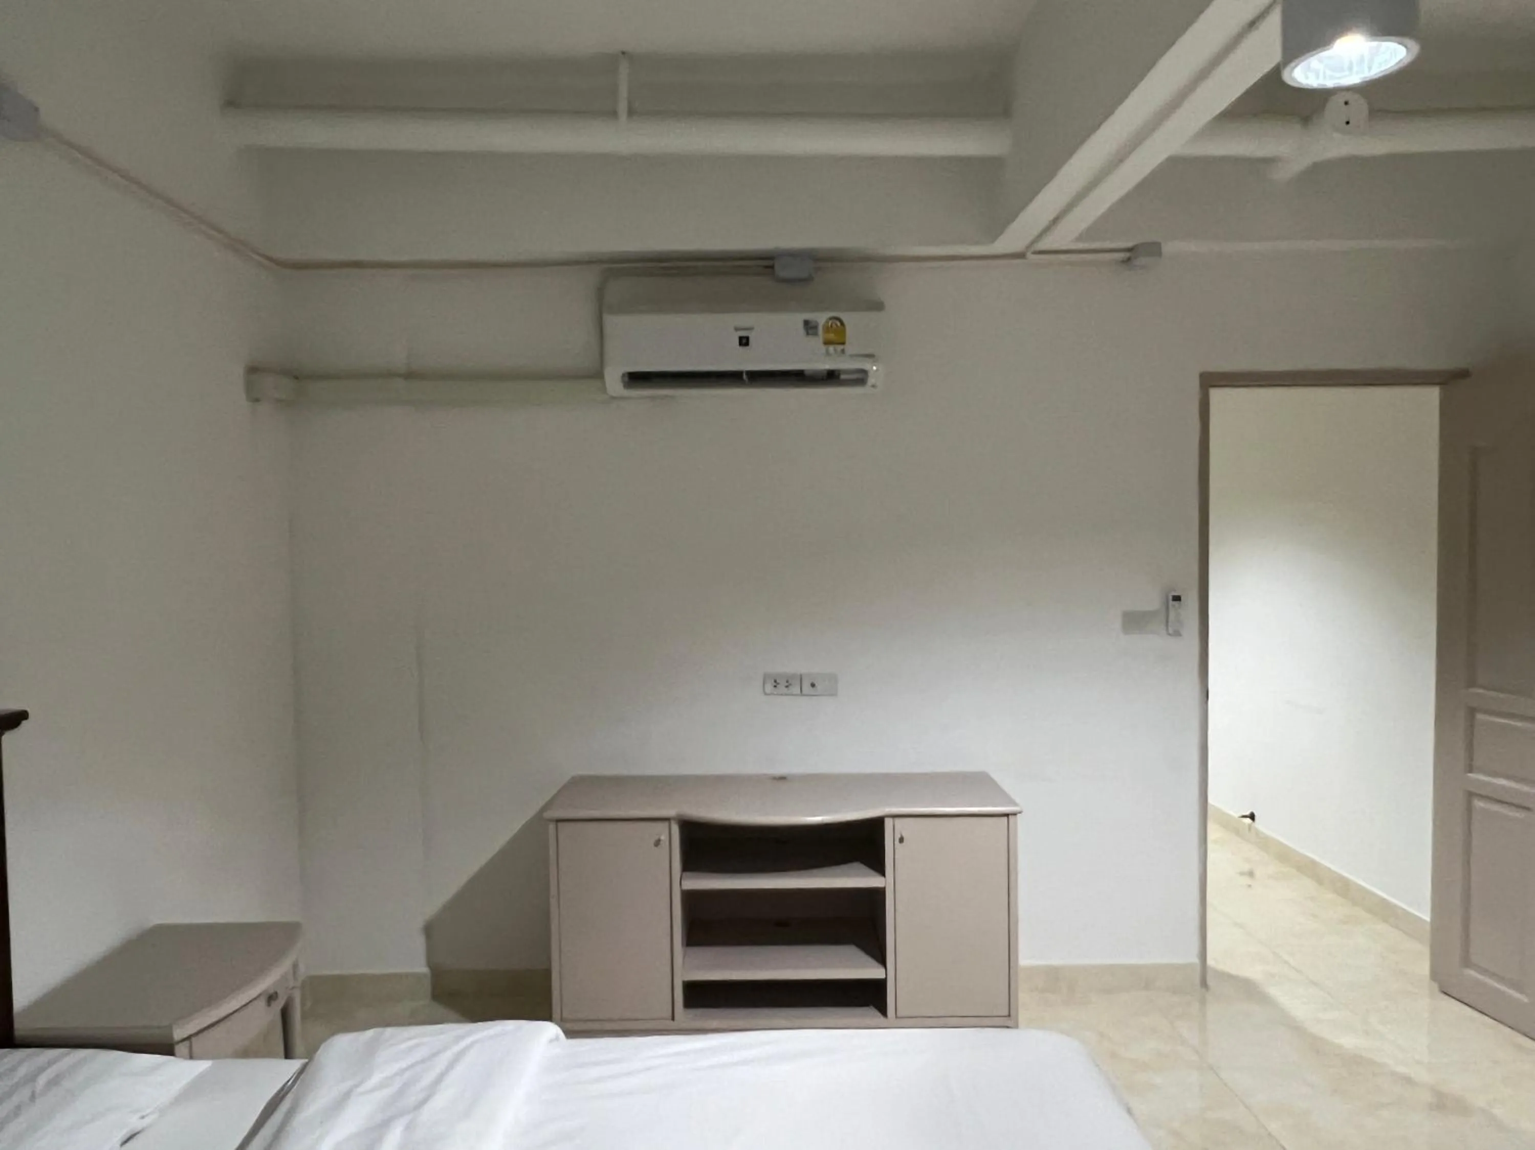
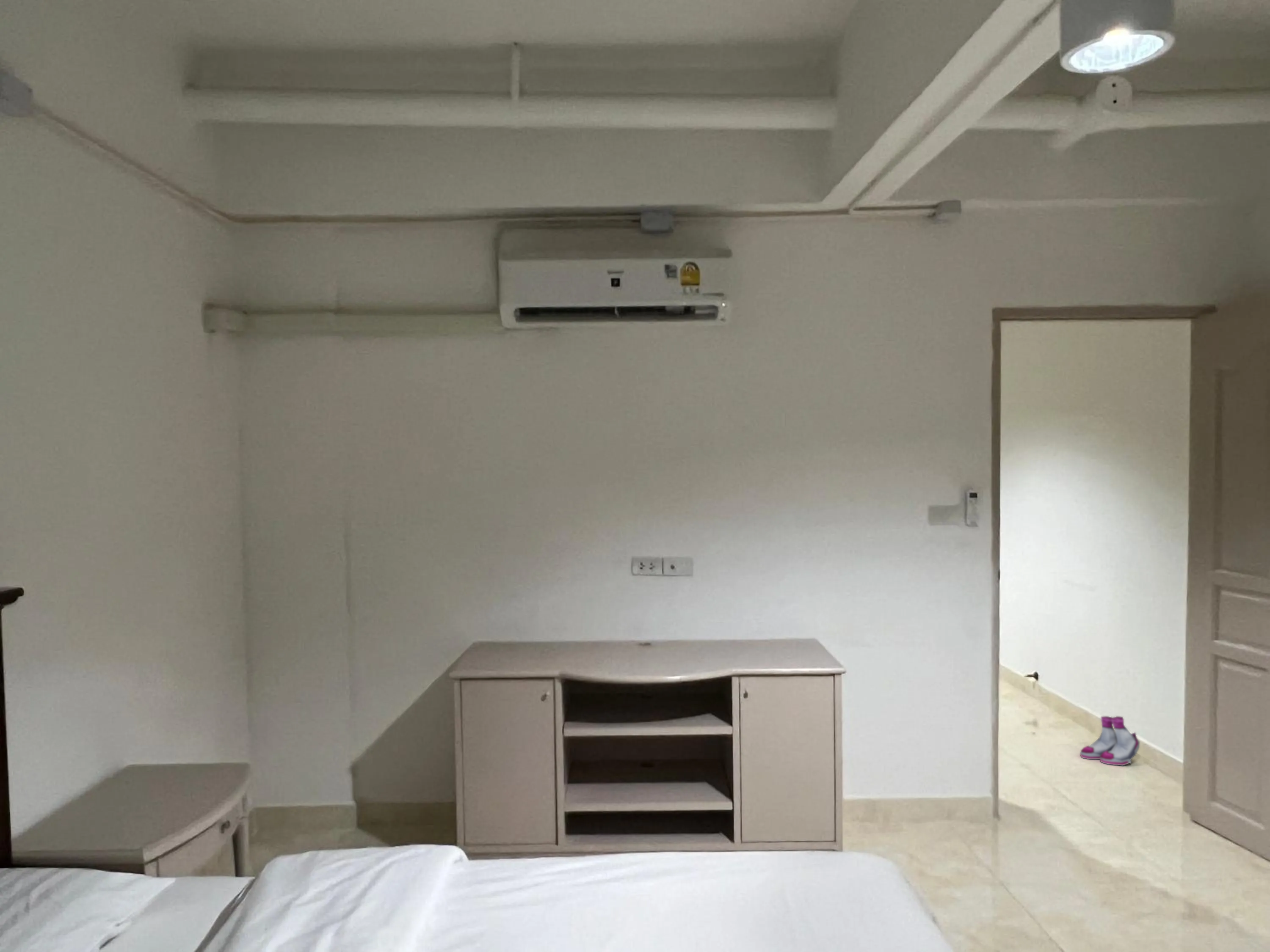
+ boots [1080,716,1140,766]
